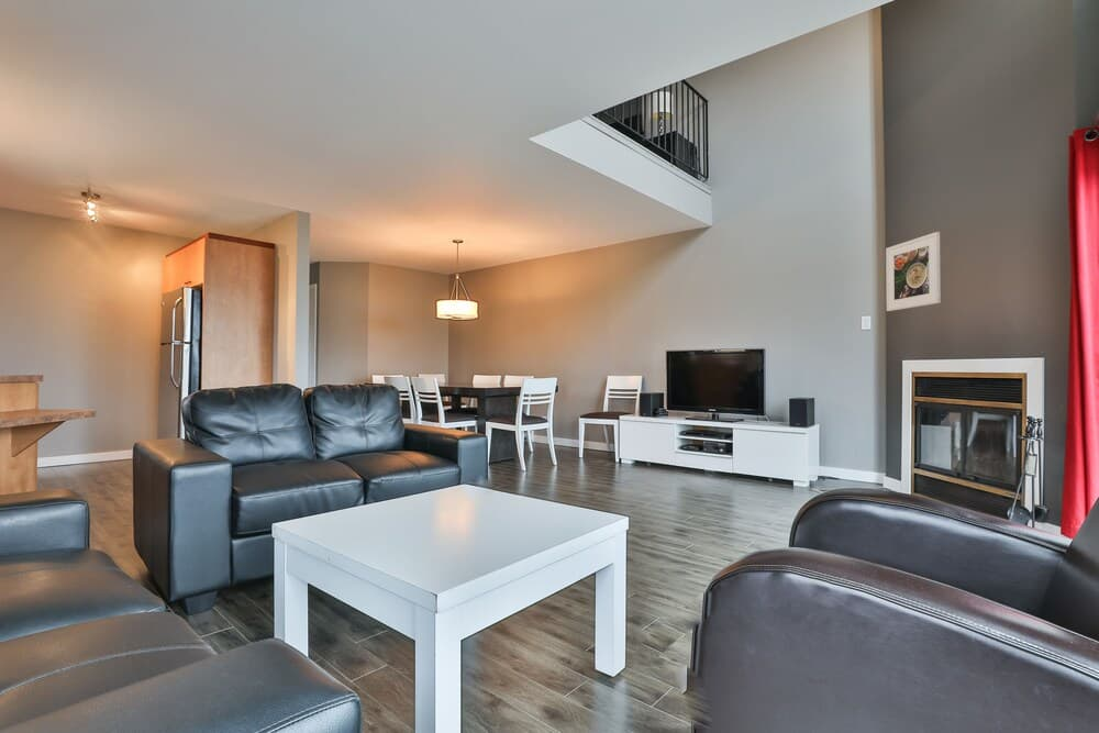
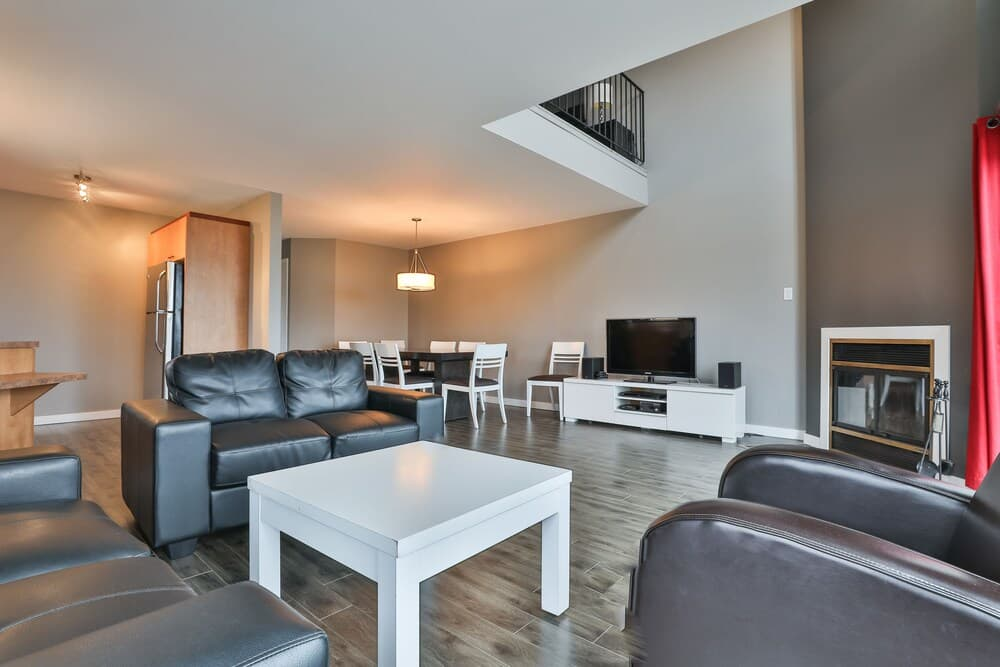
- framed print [885,231,942,312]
